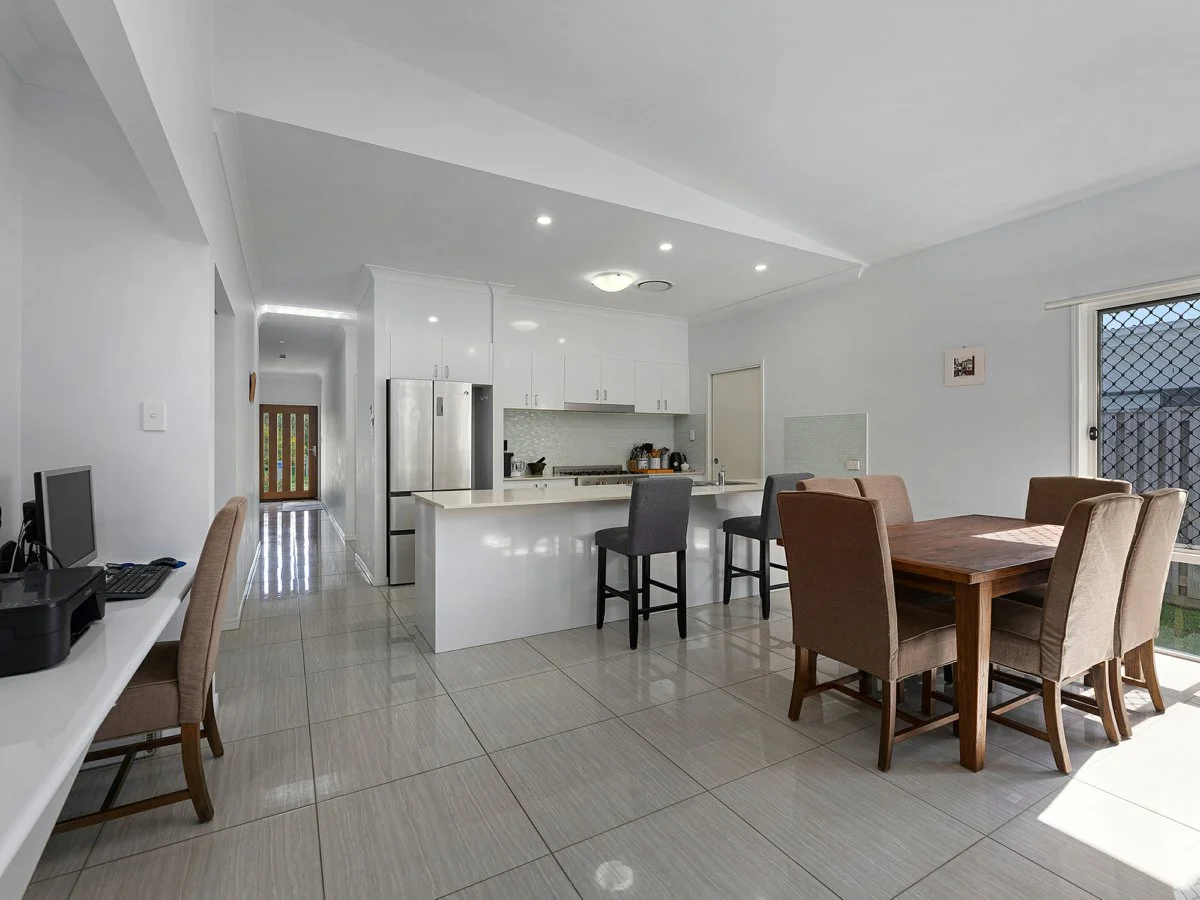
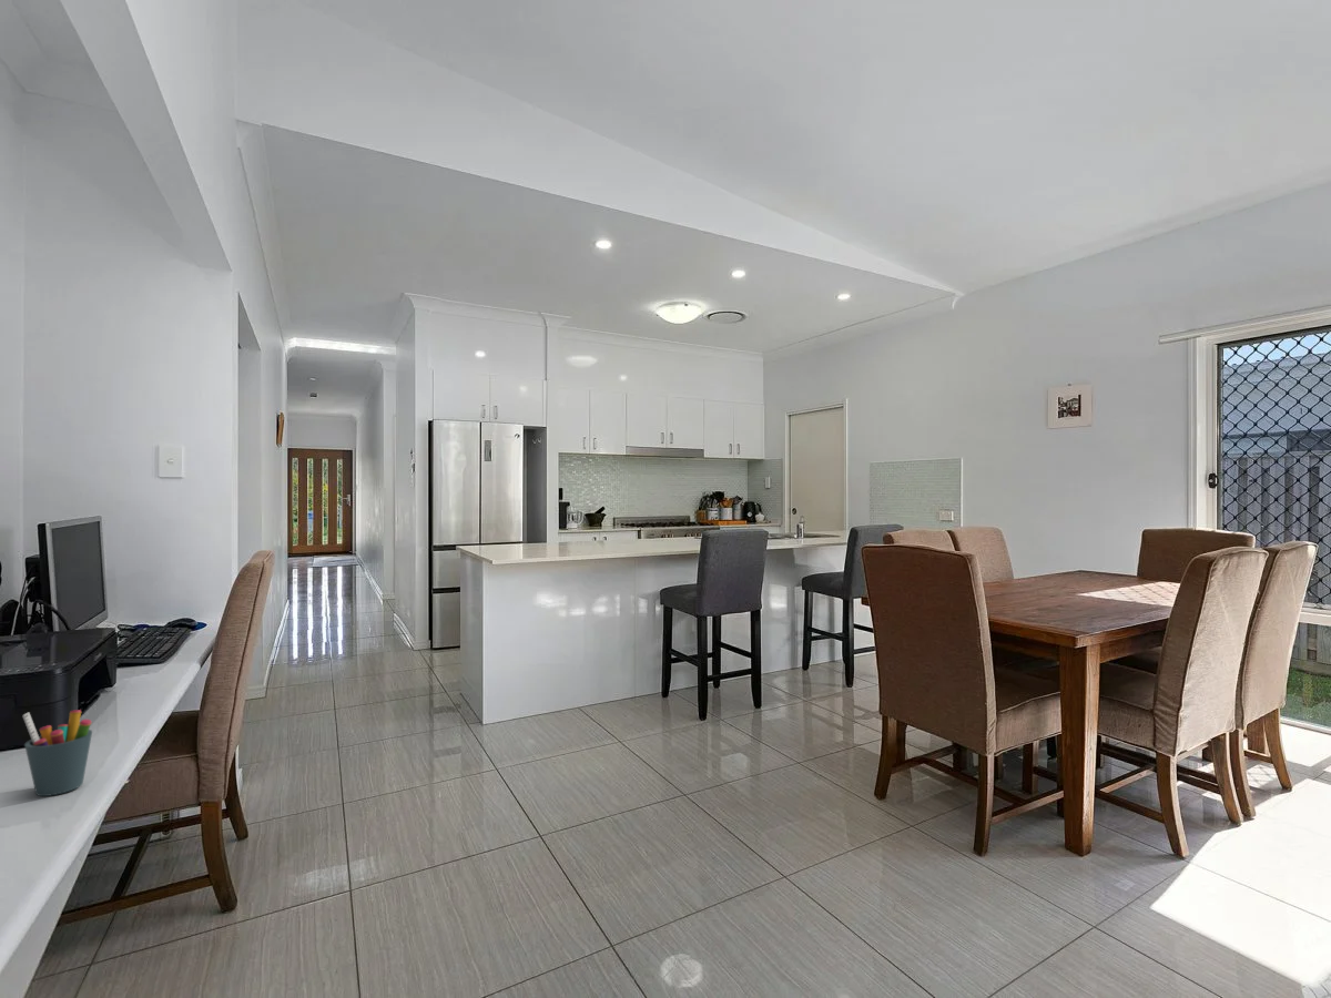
+ pen holder [21,709,93,797]
